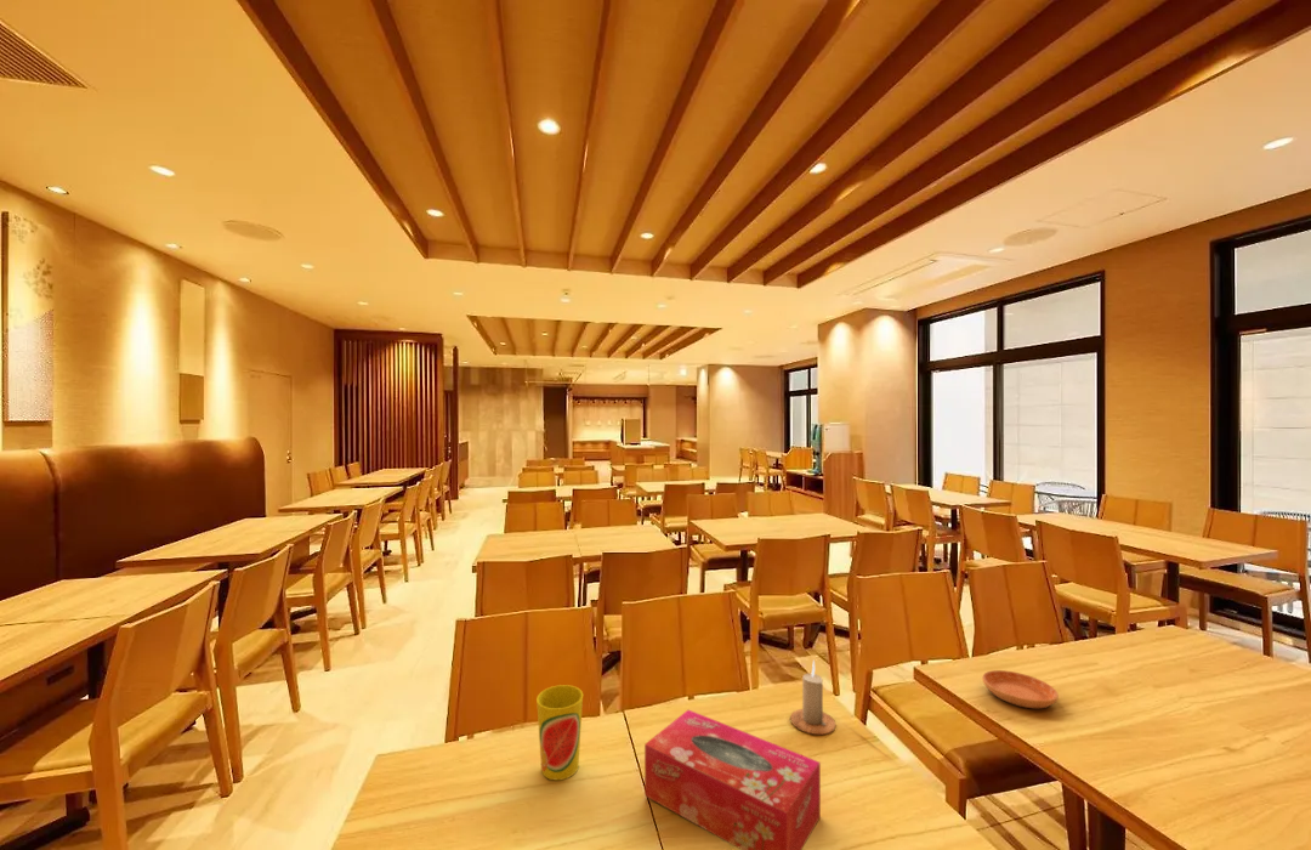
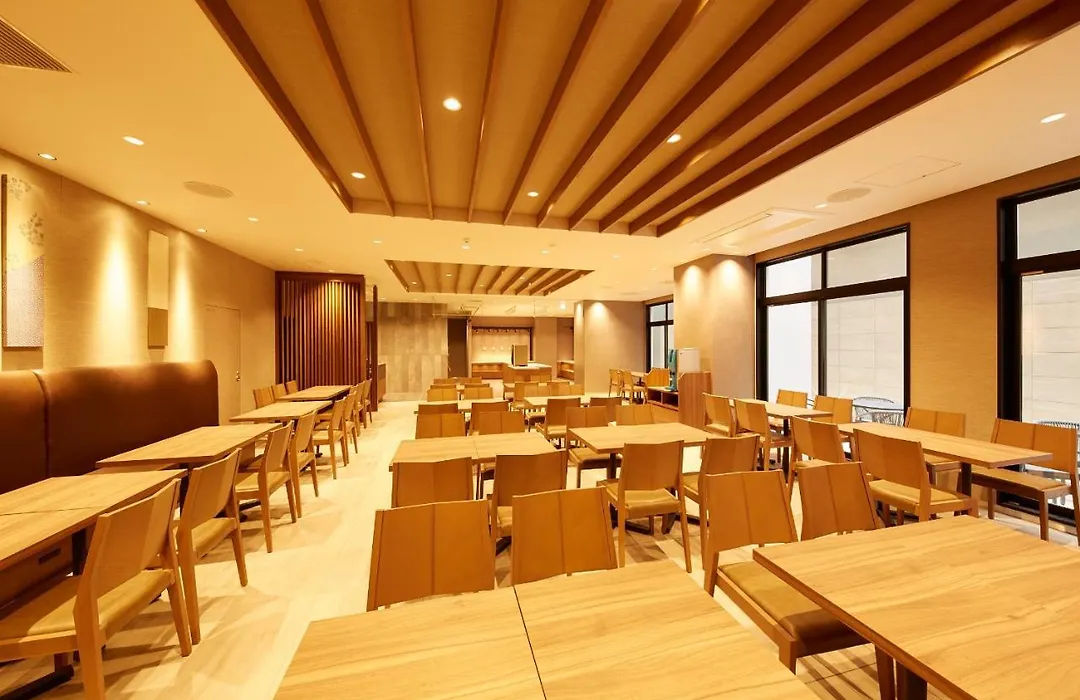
- saucer [981,669,1060,709]
- candle [789,659,838,736]
- tissue box [643,708,822,850]
- cup [535,684,584,781]
